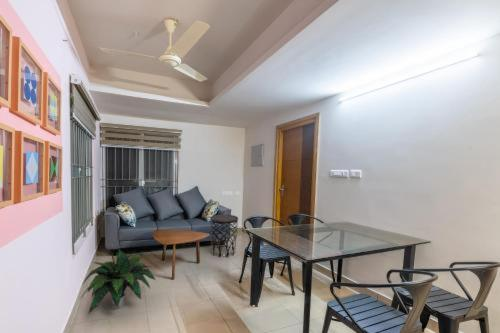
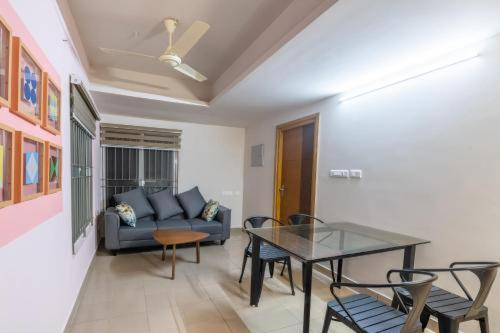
- side table [209,214,239,258]
- potted plant [78,248,157,315]
